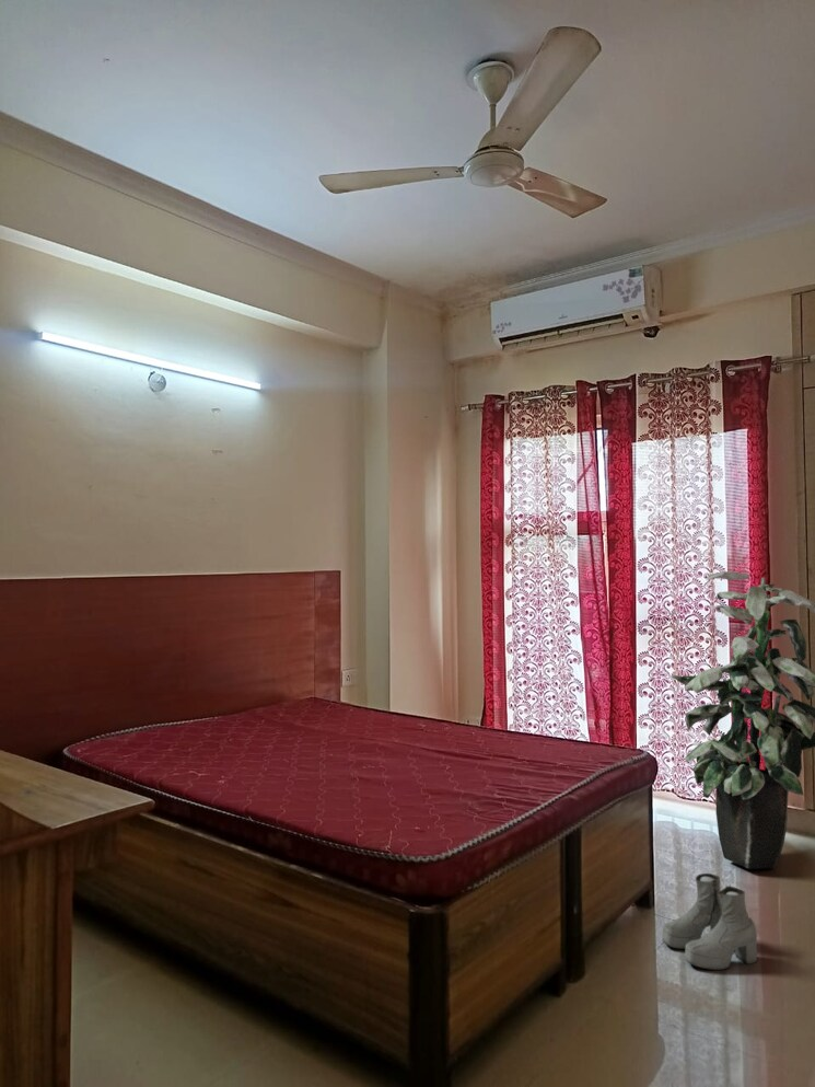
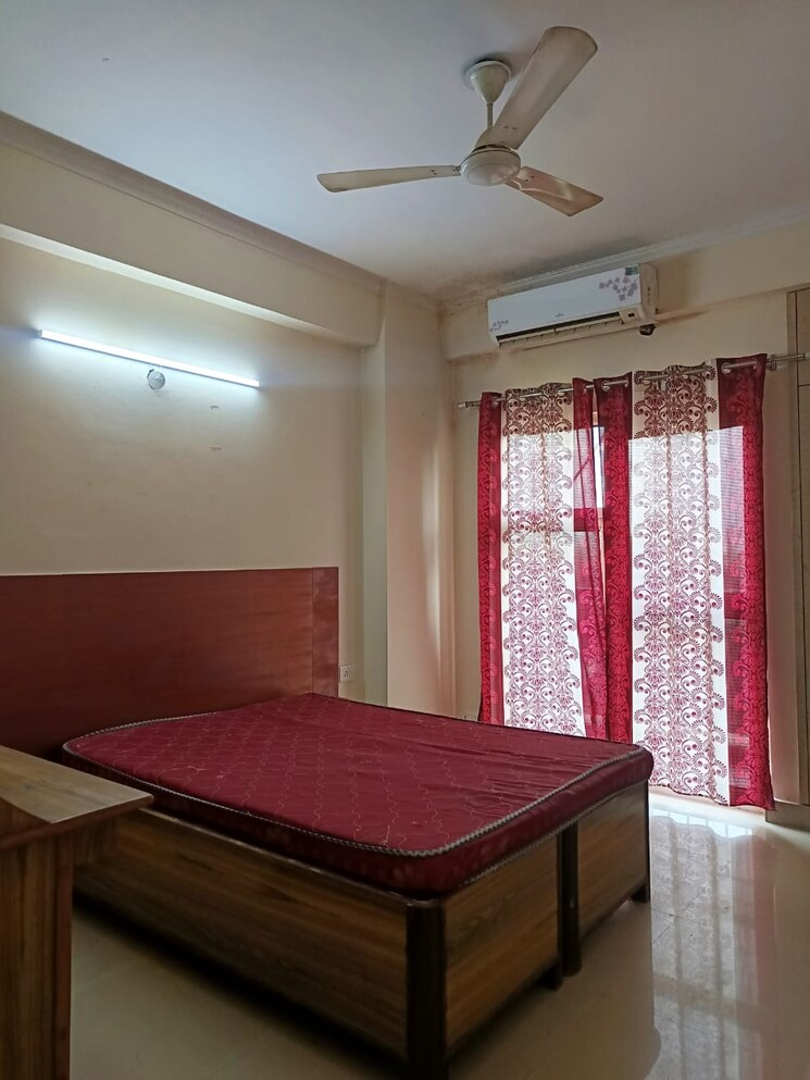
- boots [661,872,758,971]
- indoor plant [671,570,815,870]
